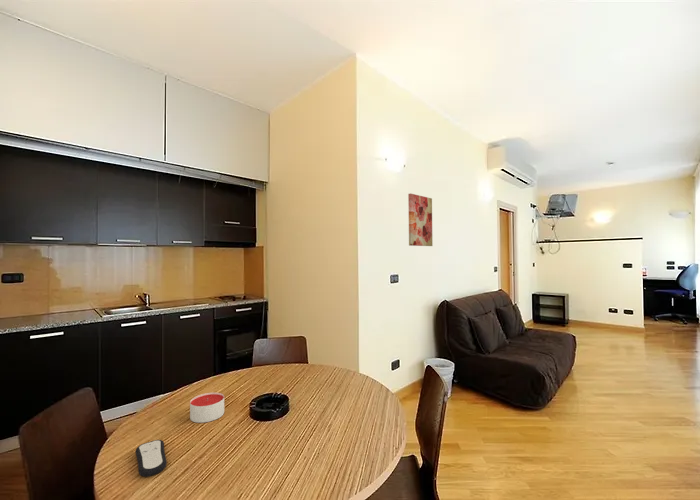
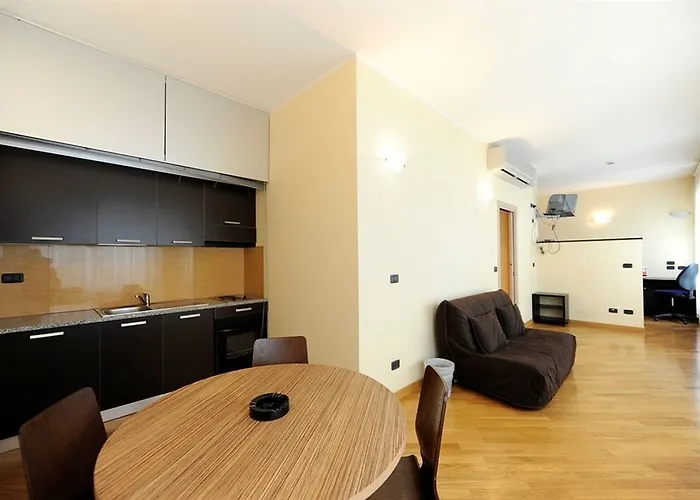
- remote control [135,439,168,478]
- wall art [407,192,433,247]
- candle [189,392,225,424]
